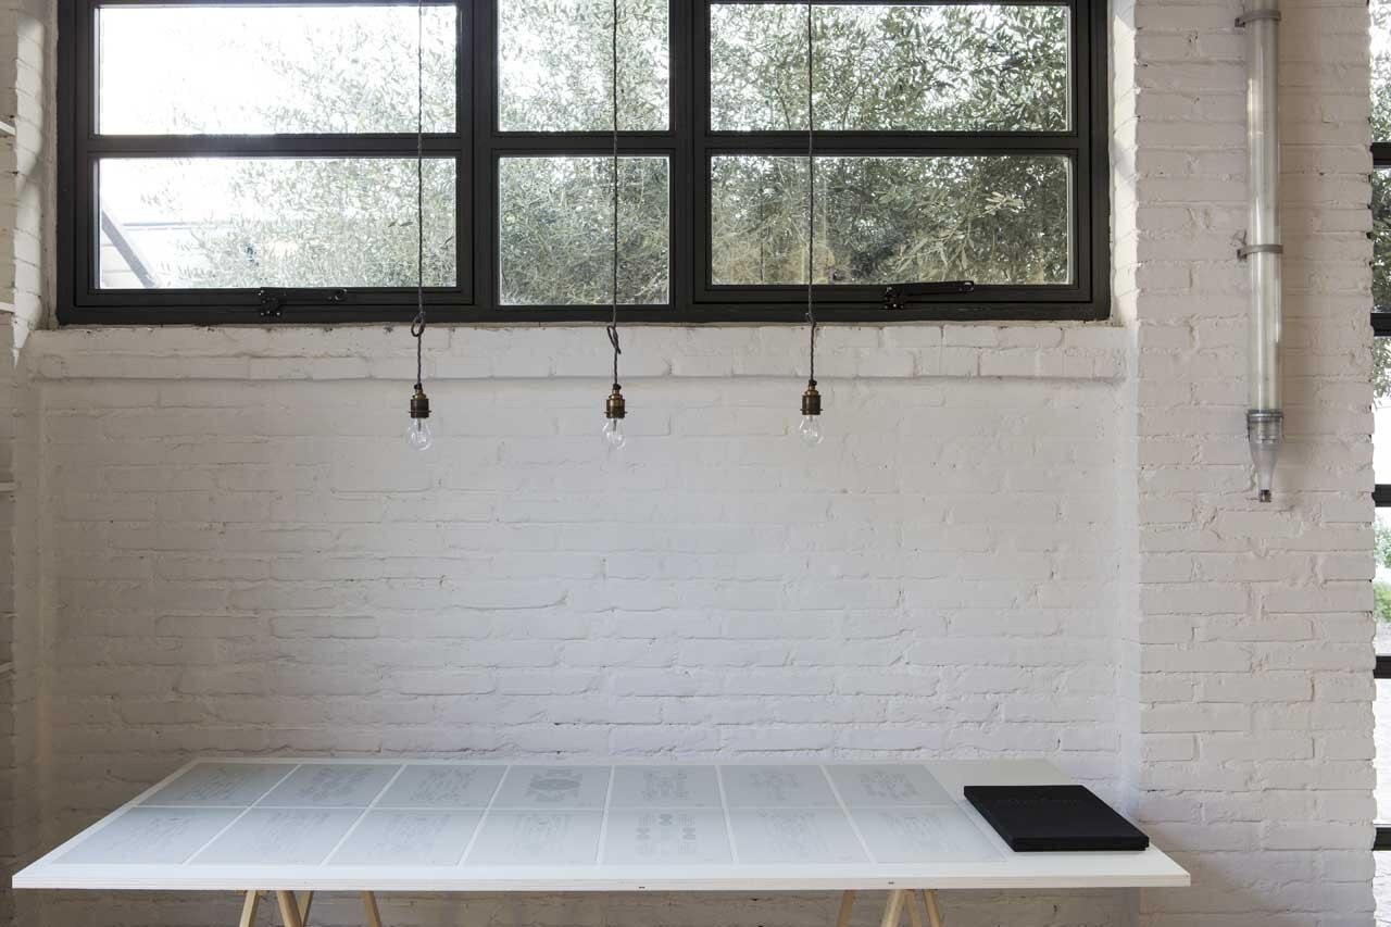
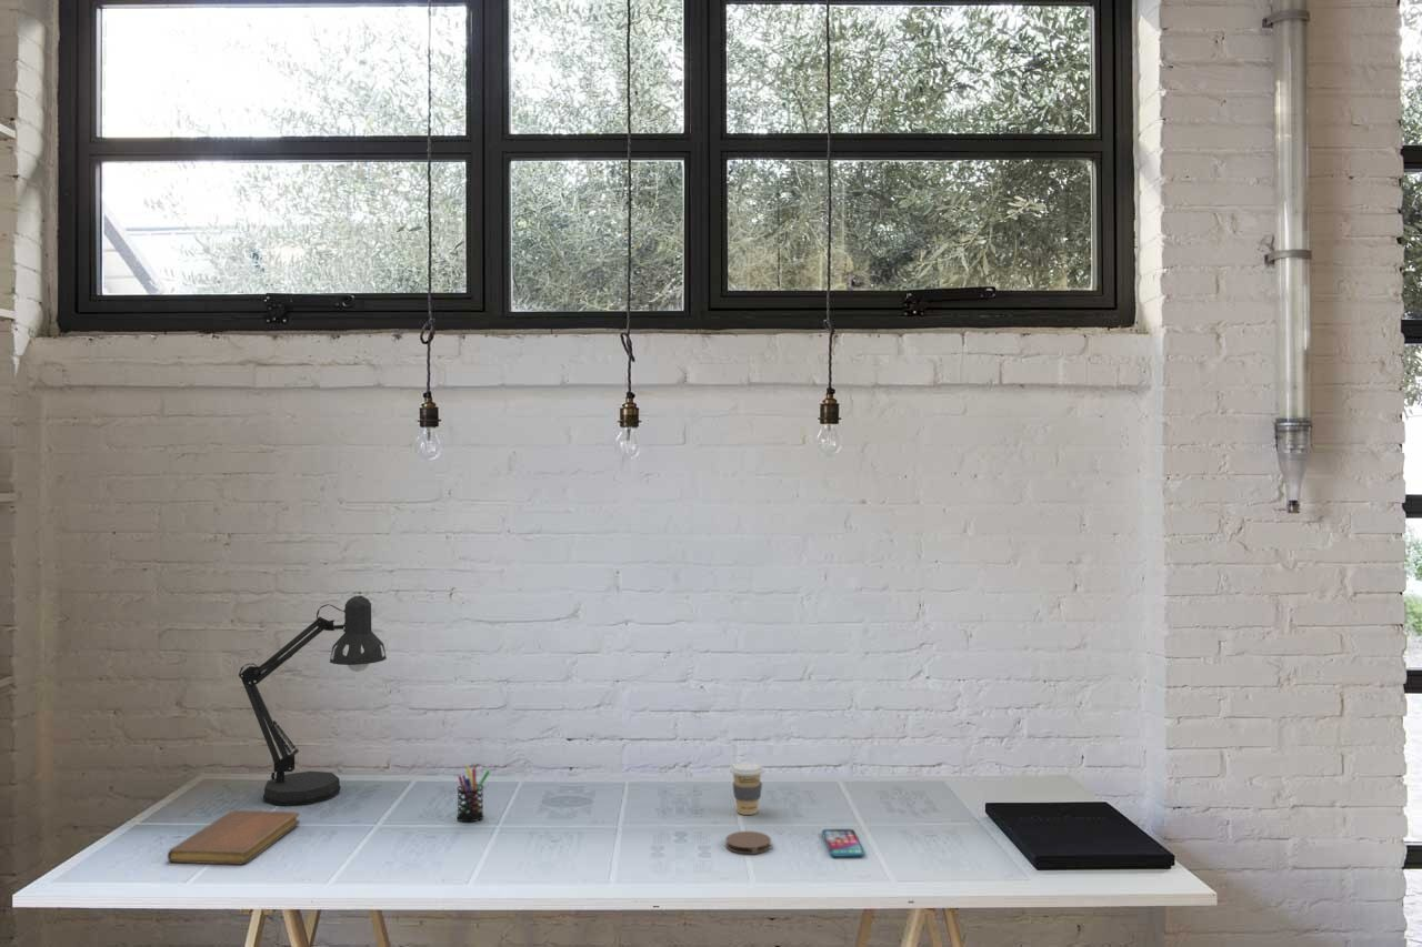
+ desk lamp [238,595,388,807]
+ notebook [167,809,301,865]
+ pen holder [455,765,491,823]
+ coaster [724,830,772,855]
+ coffee cup [729,760,765,816]
+ smartphone [821,828,865,858]
